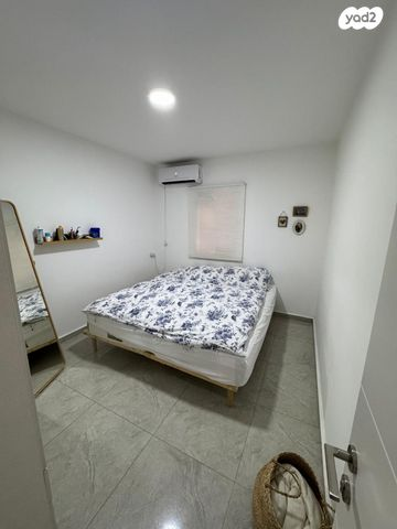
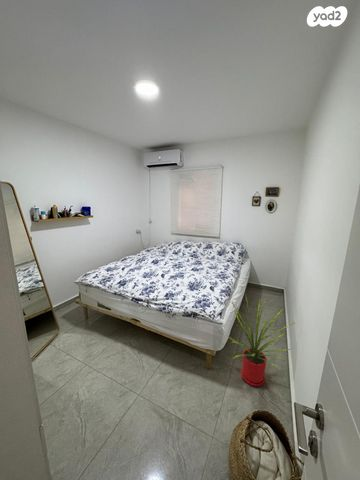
+ house plant [226,293,297,387]
